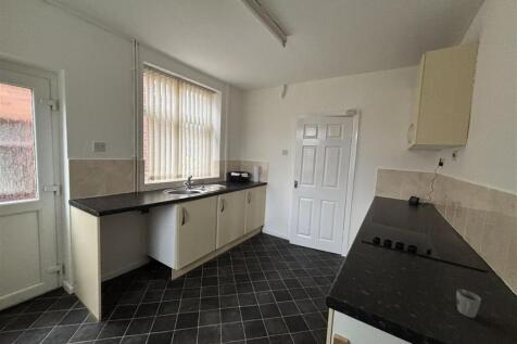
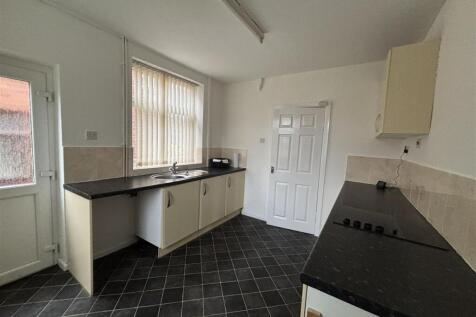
- cup [456,289,482,319]
